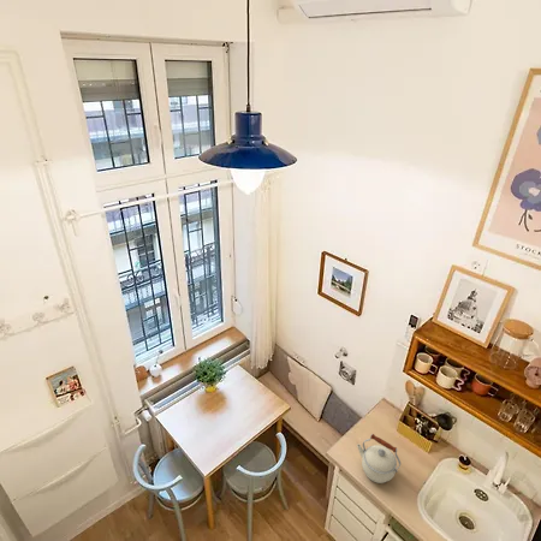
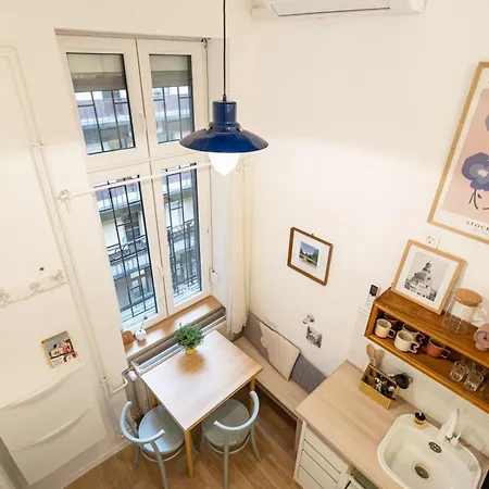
- kettle [356,433,402,484]
